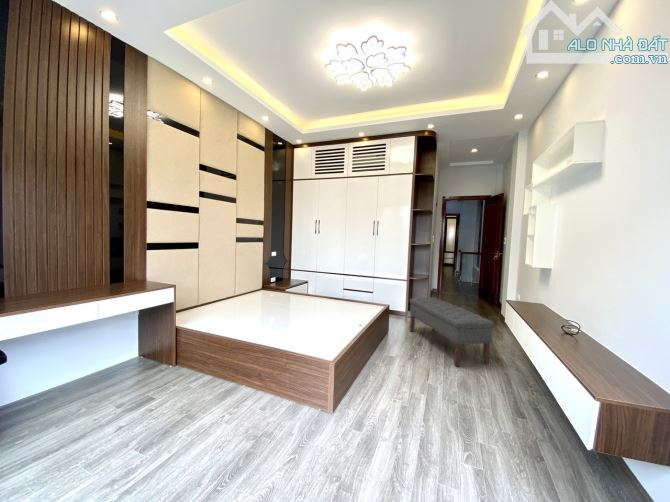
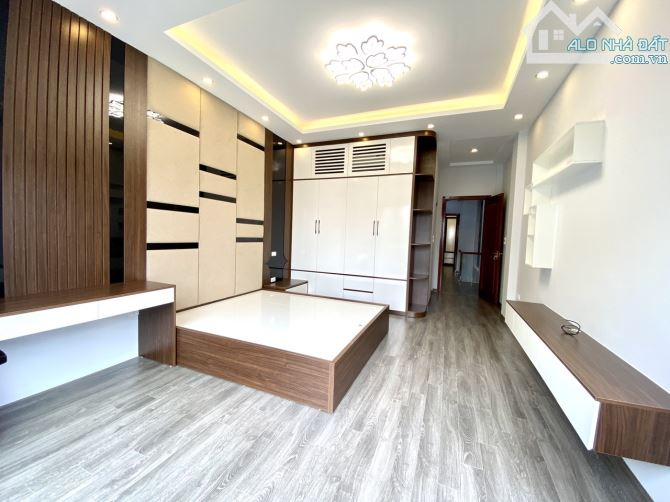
- bench [409,296,495,368]
